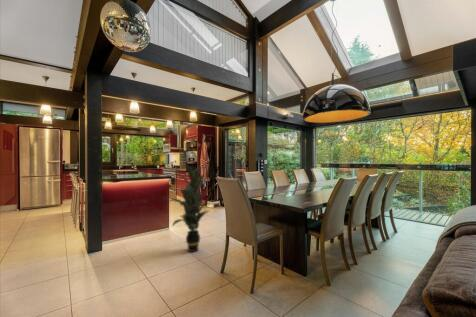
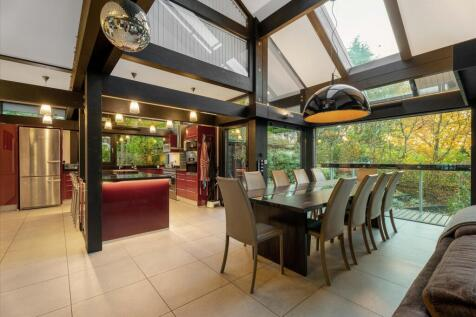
- indoor plant [164,161,219,253]
